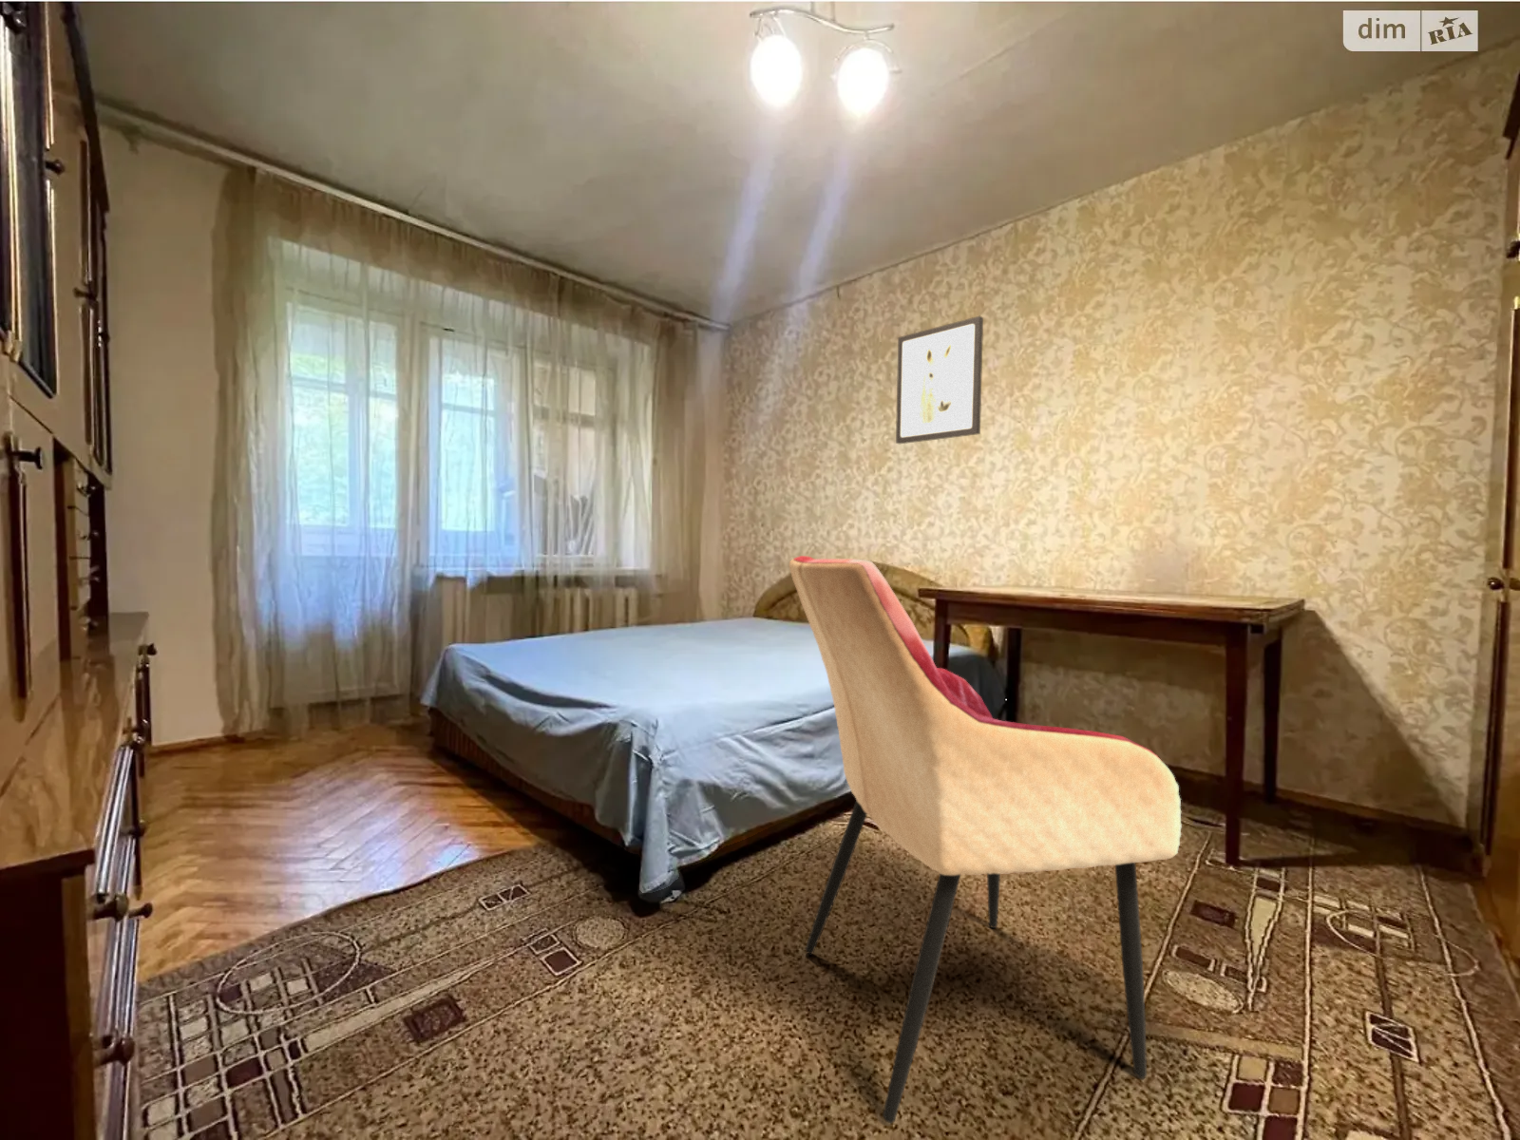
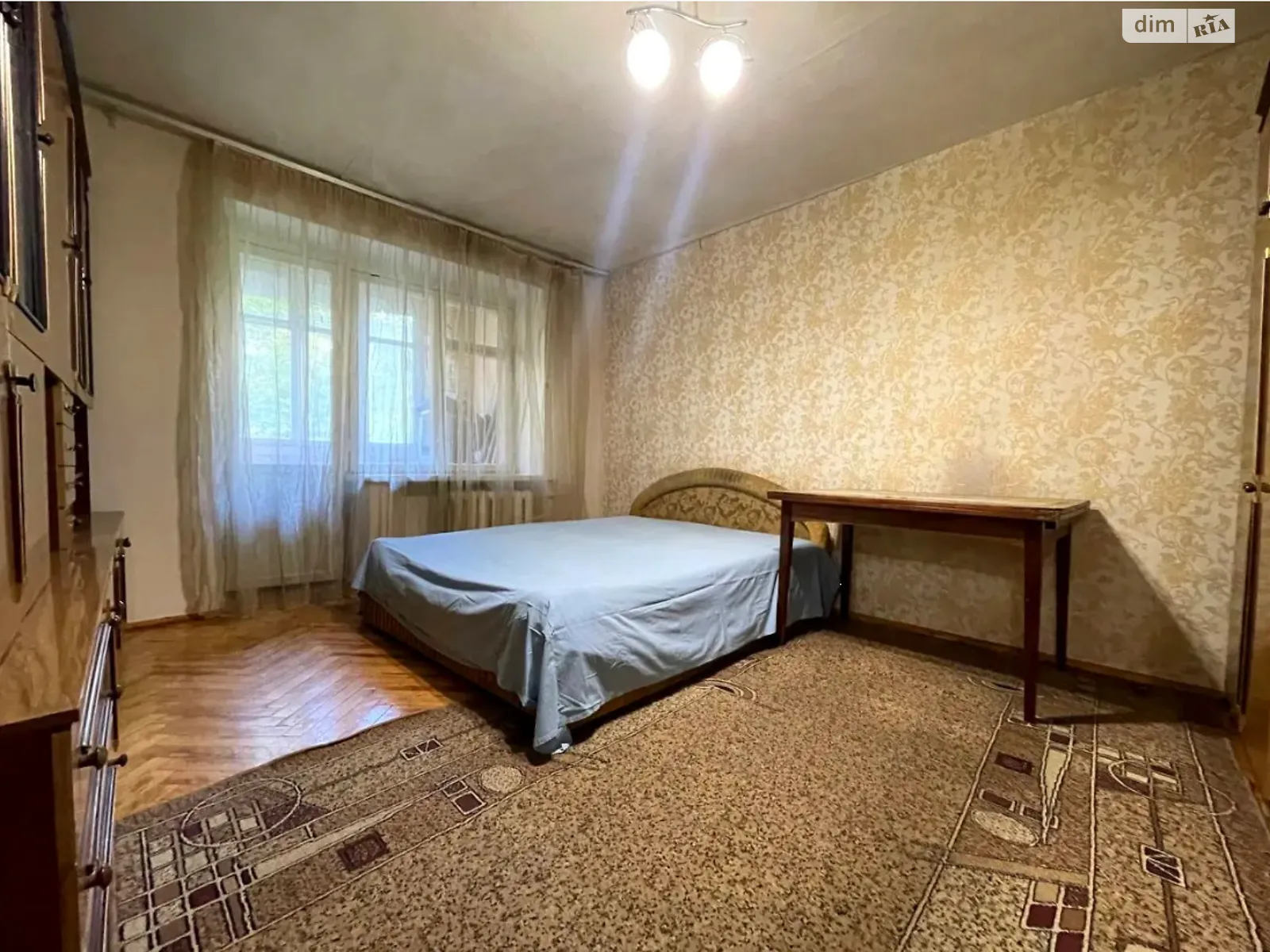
- armchair [789,554,1182,1124]
- wall art [895,315,984,444]
